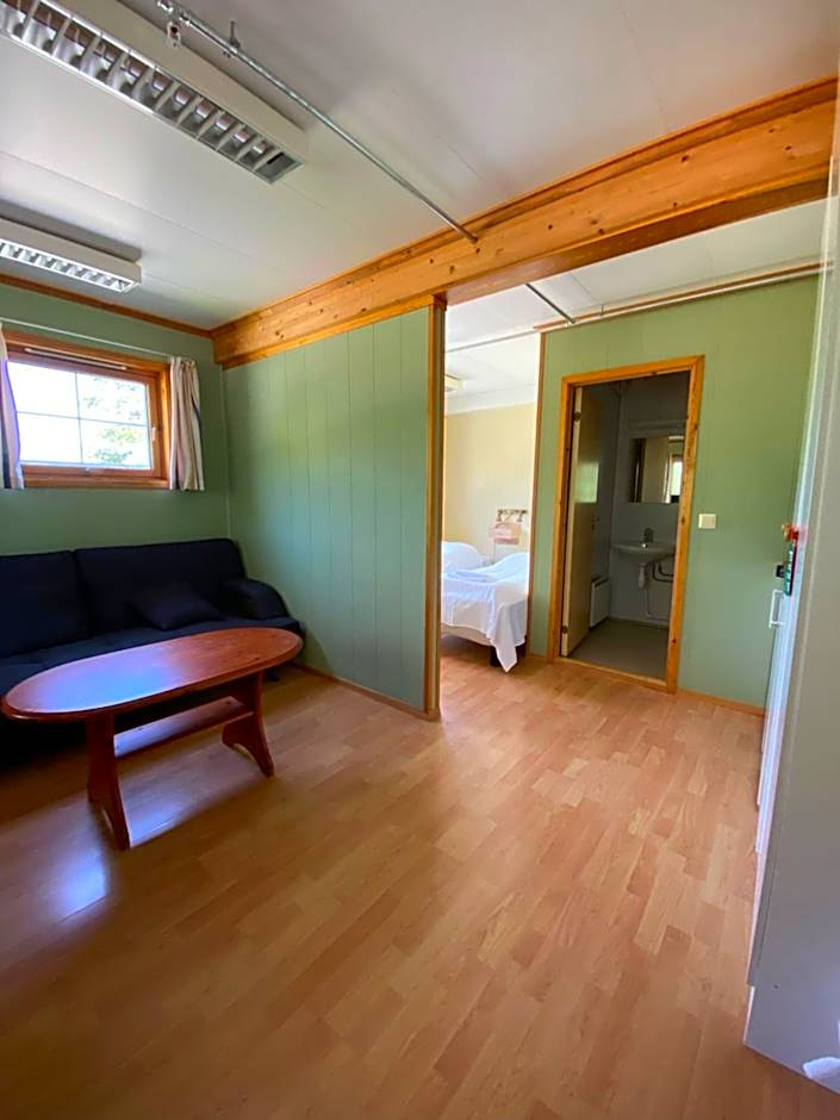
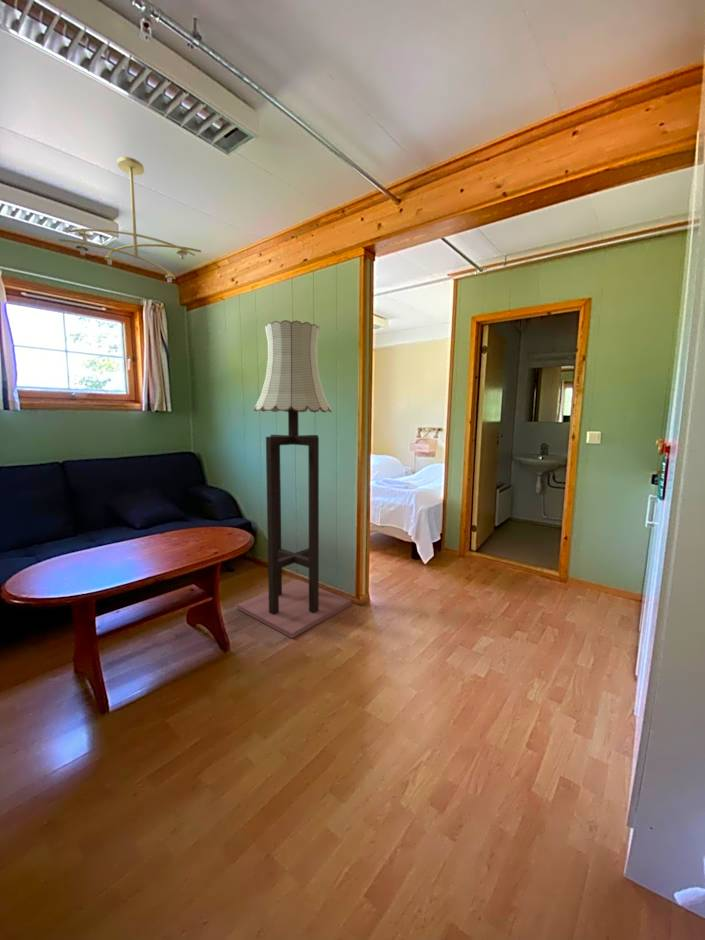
+ floor lamp [236,319,352,639]
+ ceiling light fixture [57,156,202,284]
